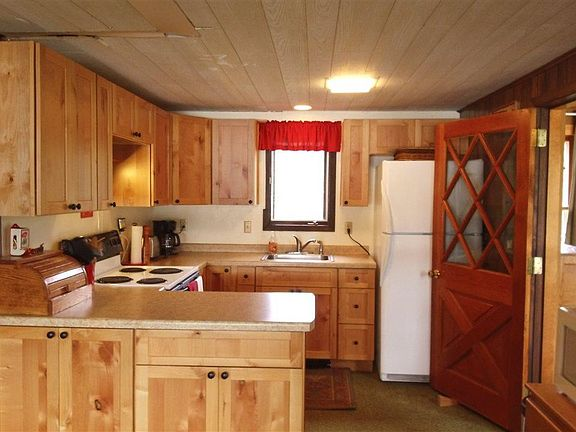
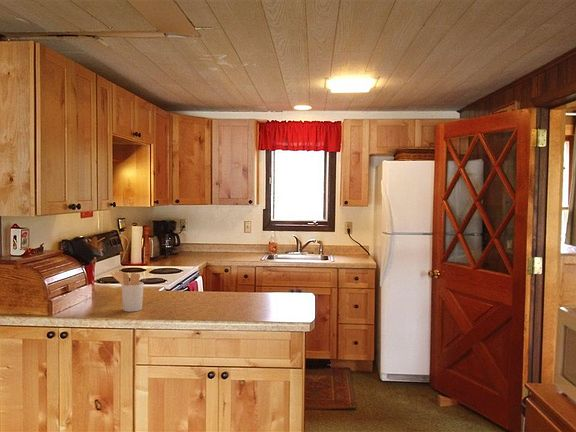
+ utensil holder [109,270,145,313]
